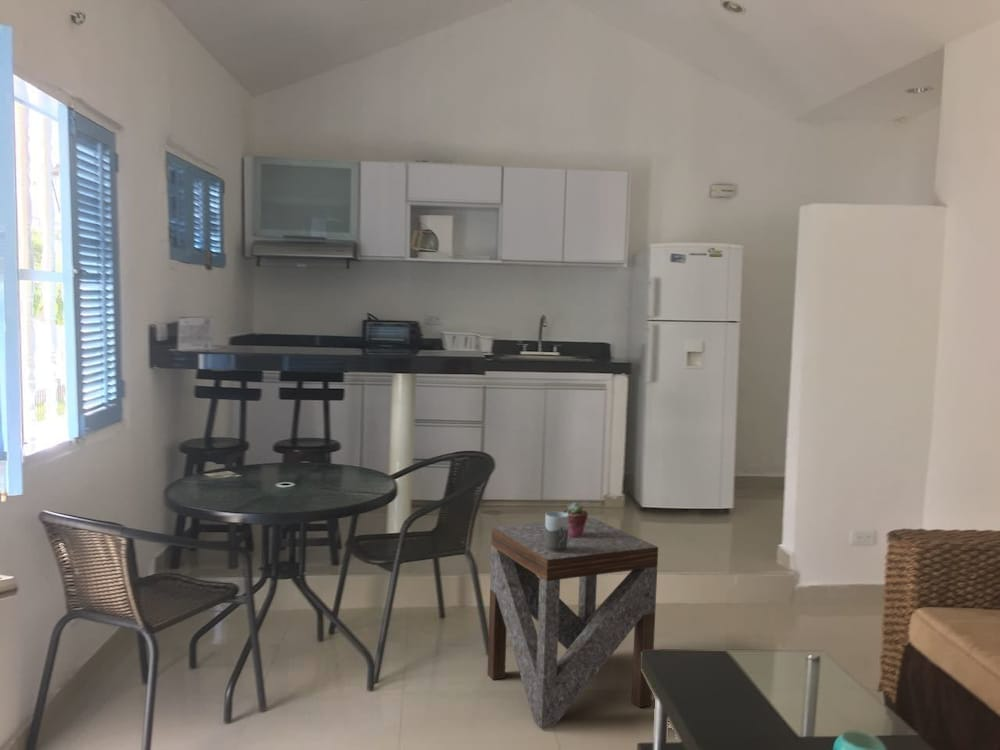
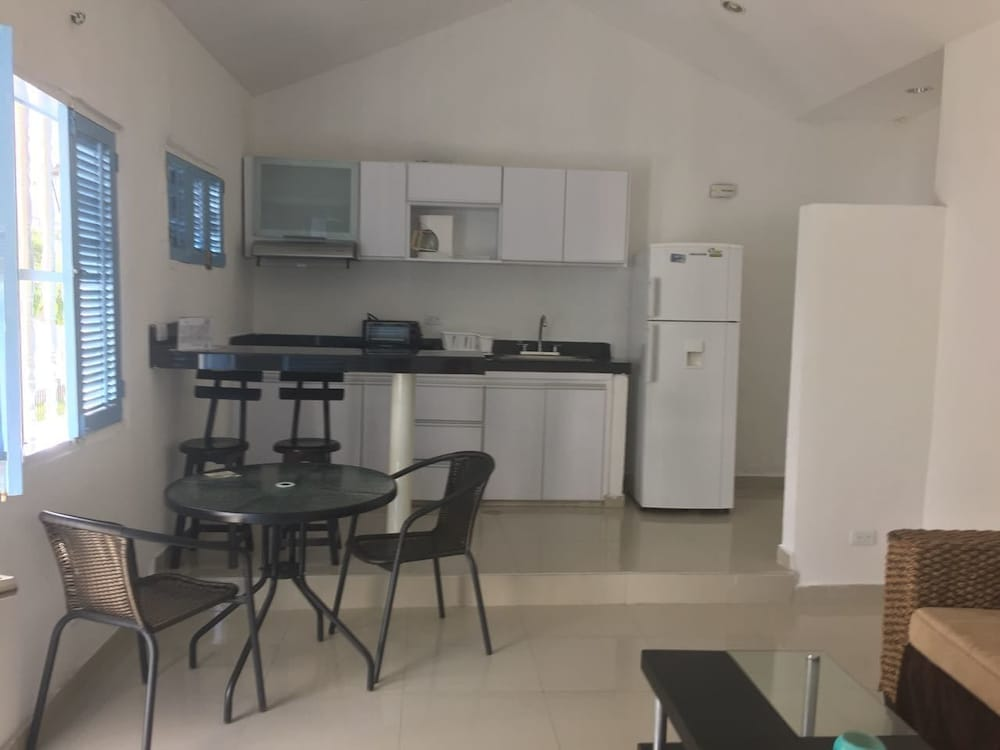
- potted succulent [561,501,589,538]
- mug [544,511,569,553]
- side table [486,517,659,730]
